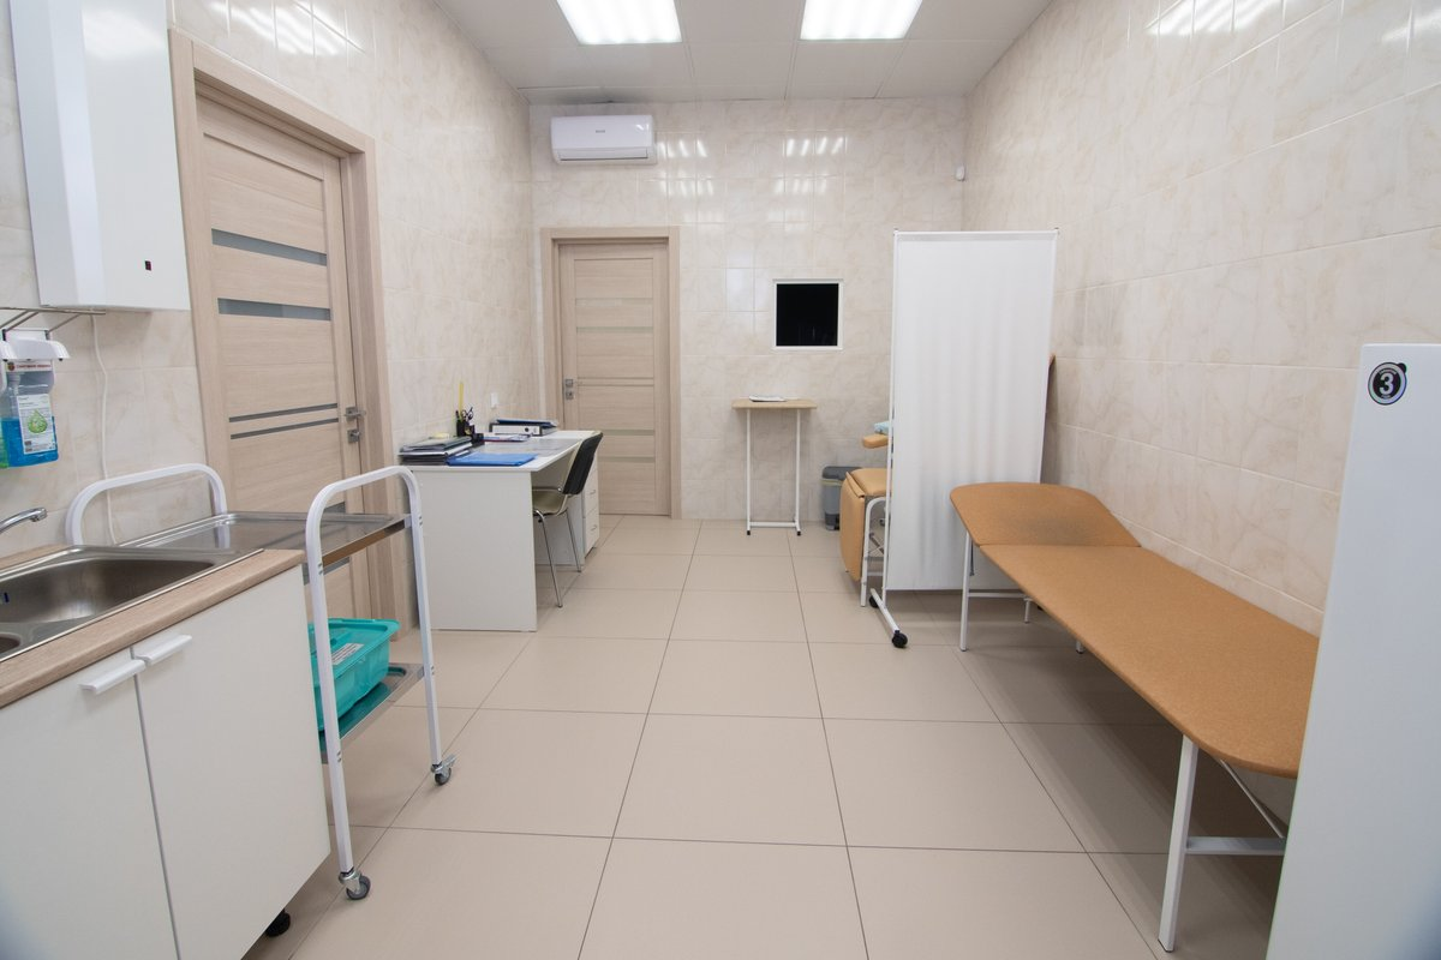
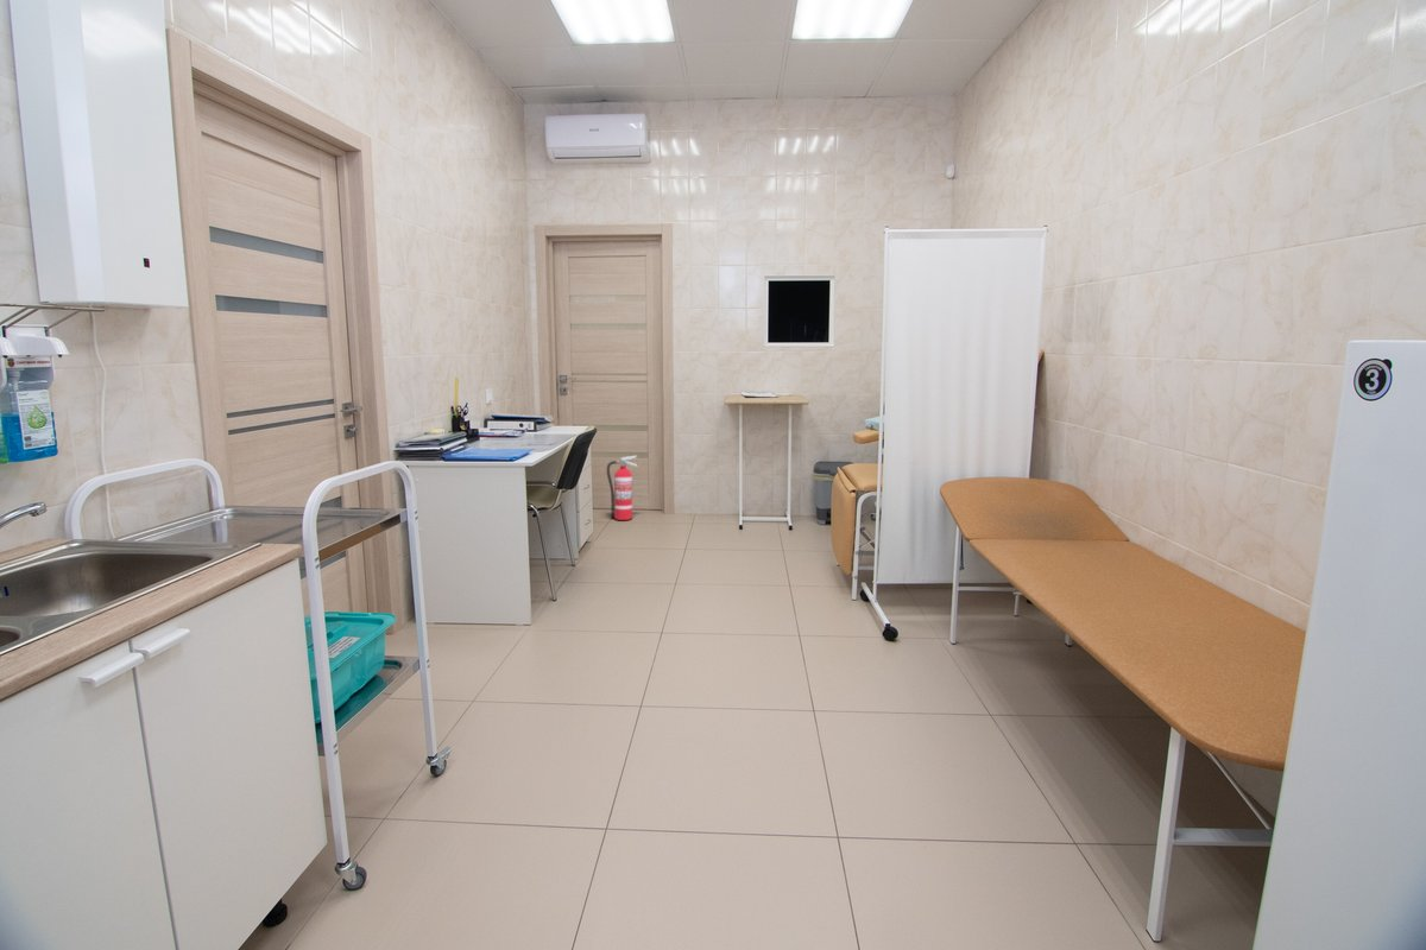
+ fire extinguisher [606,455,639,521]
